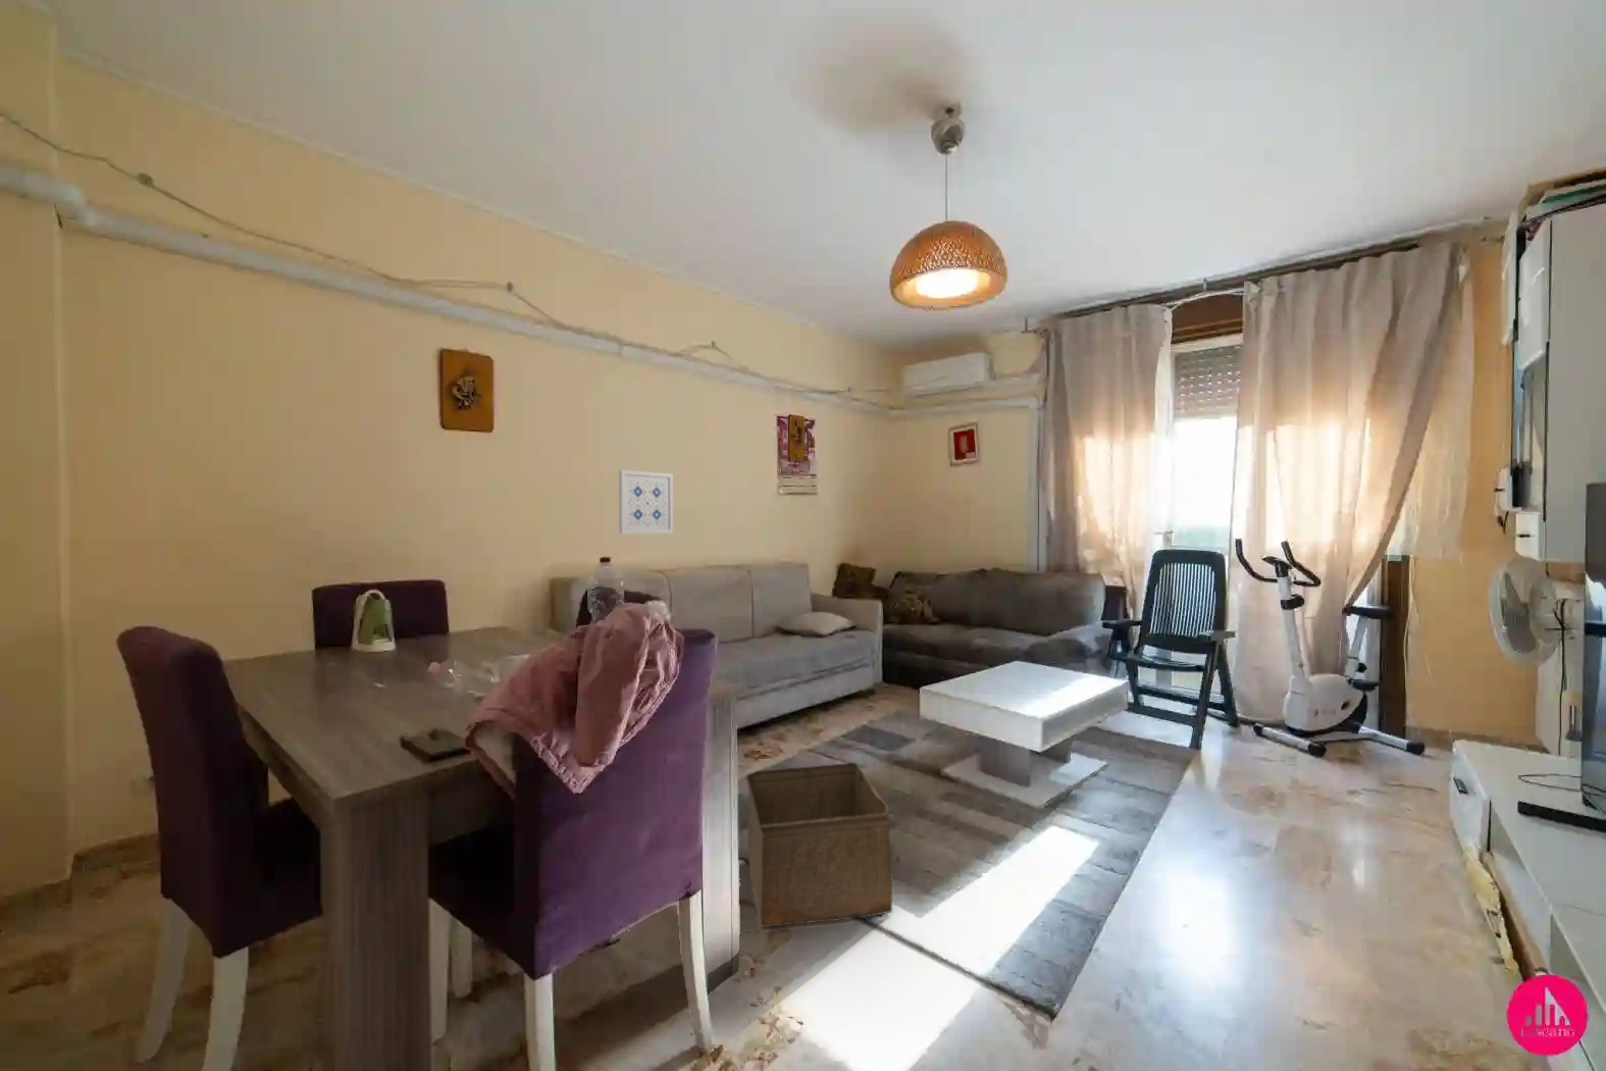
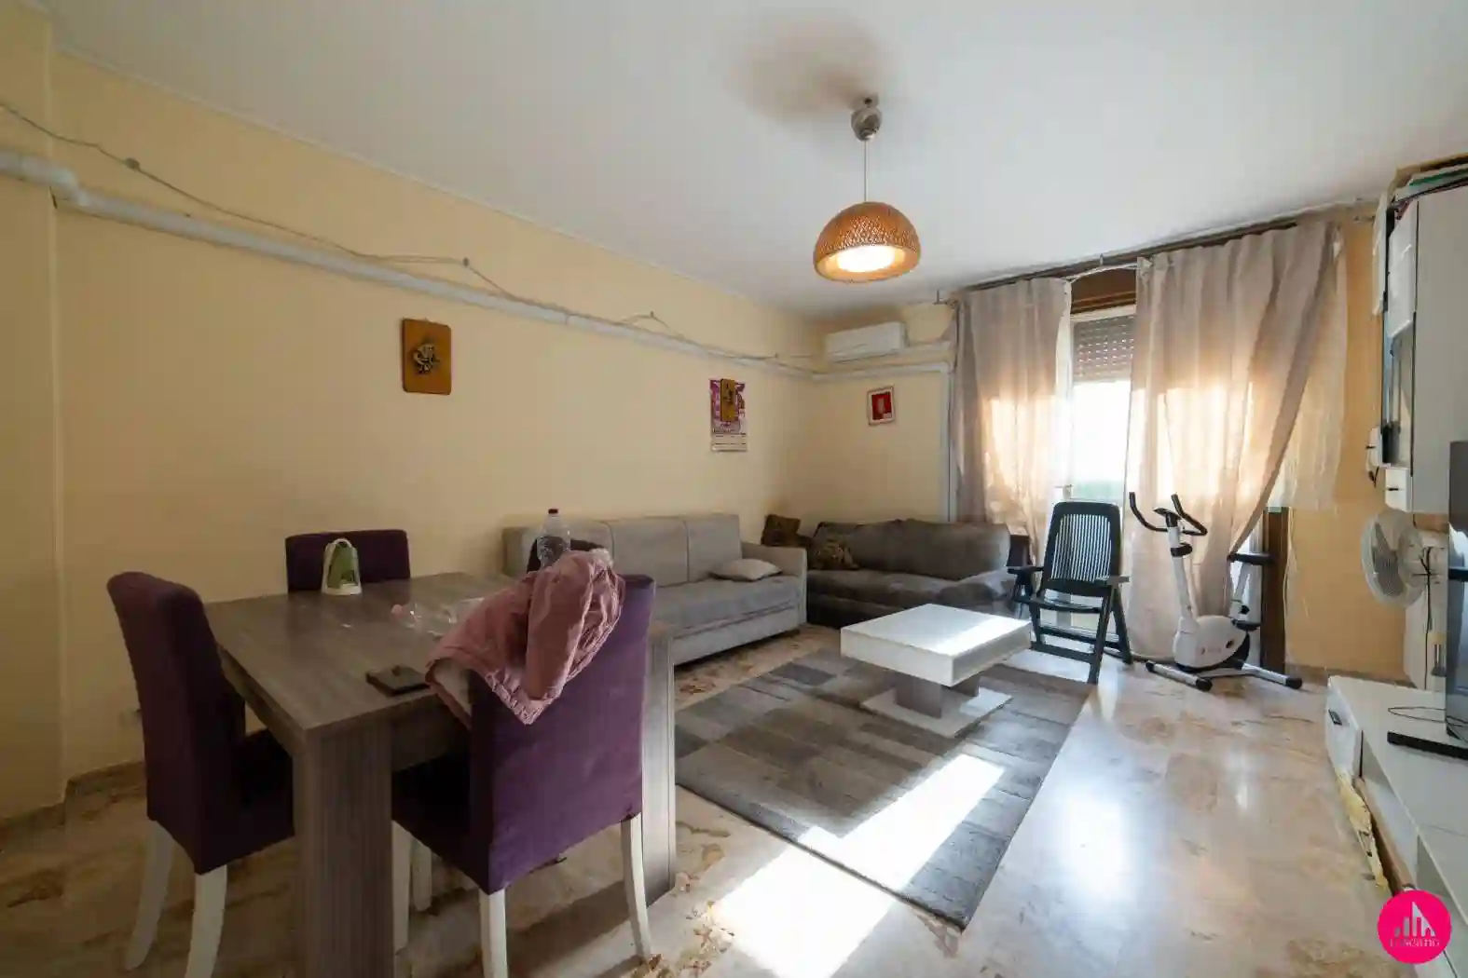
- storage bin [746,761,894,929]
- wall art [618,470,674,534]
